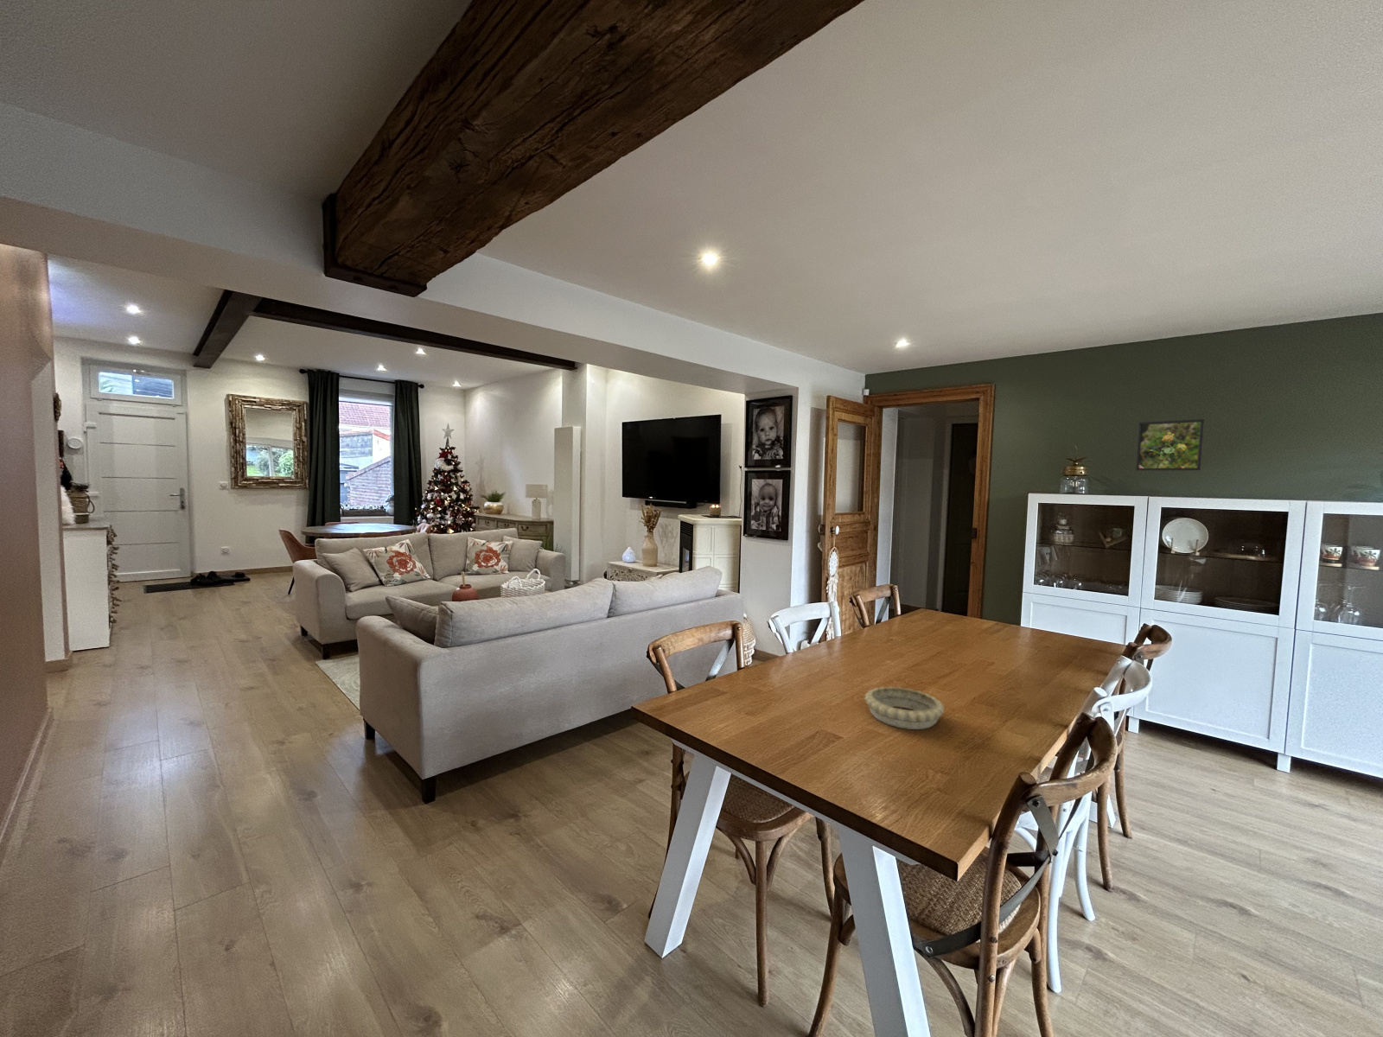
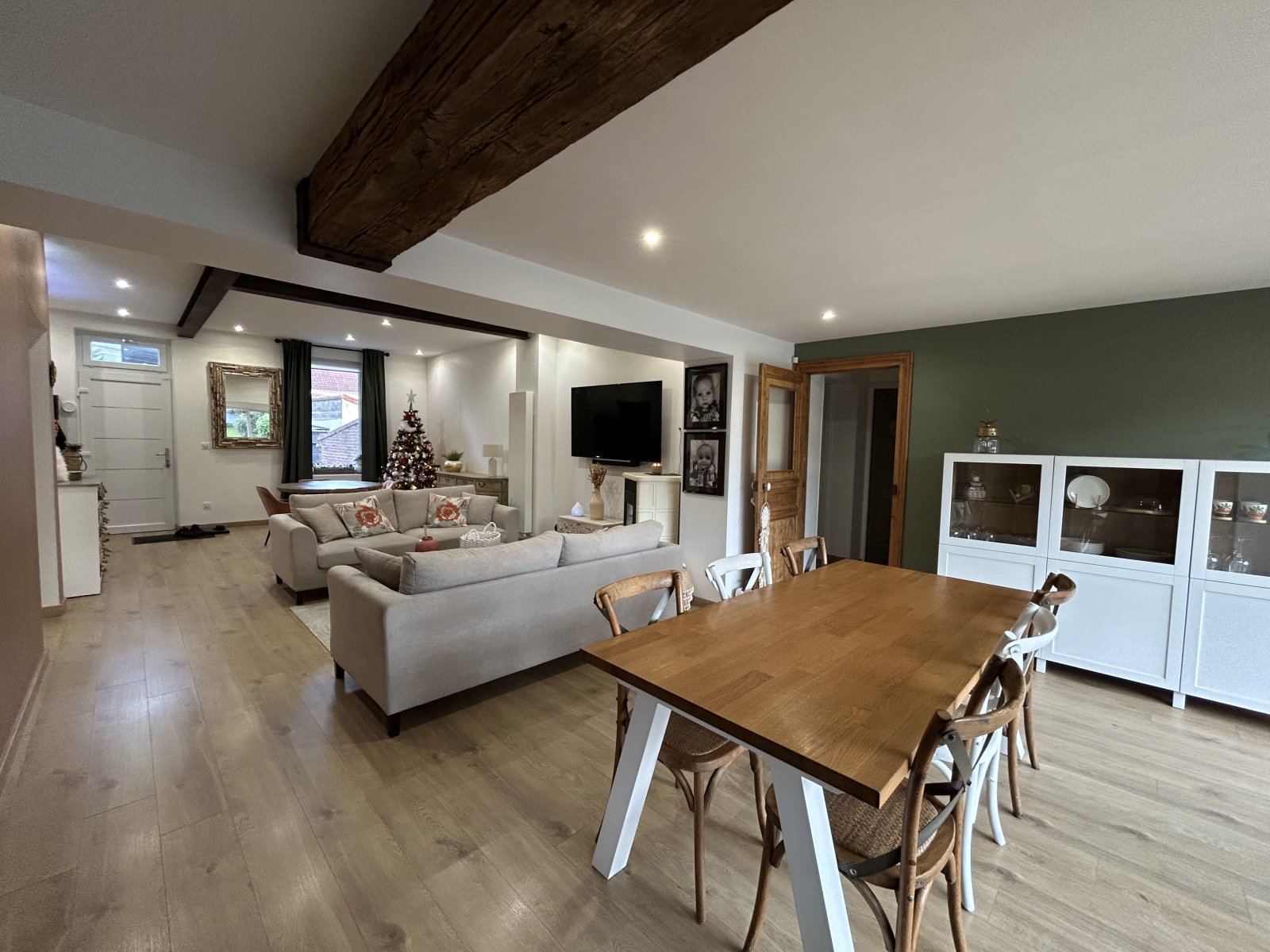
- decorative bowl [865,686,945,730]
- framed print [1135,418,1204,472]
